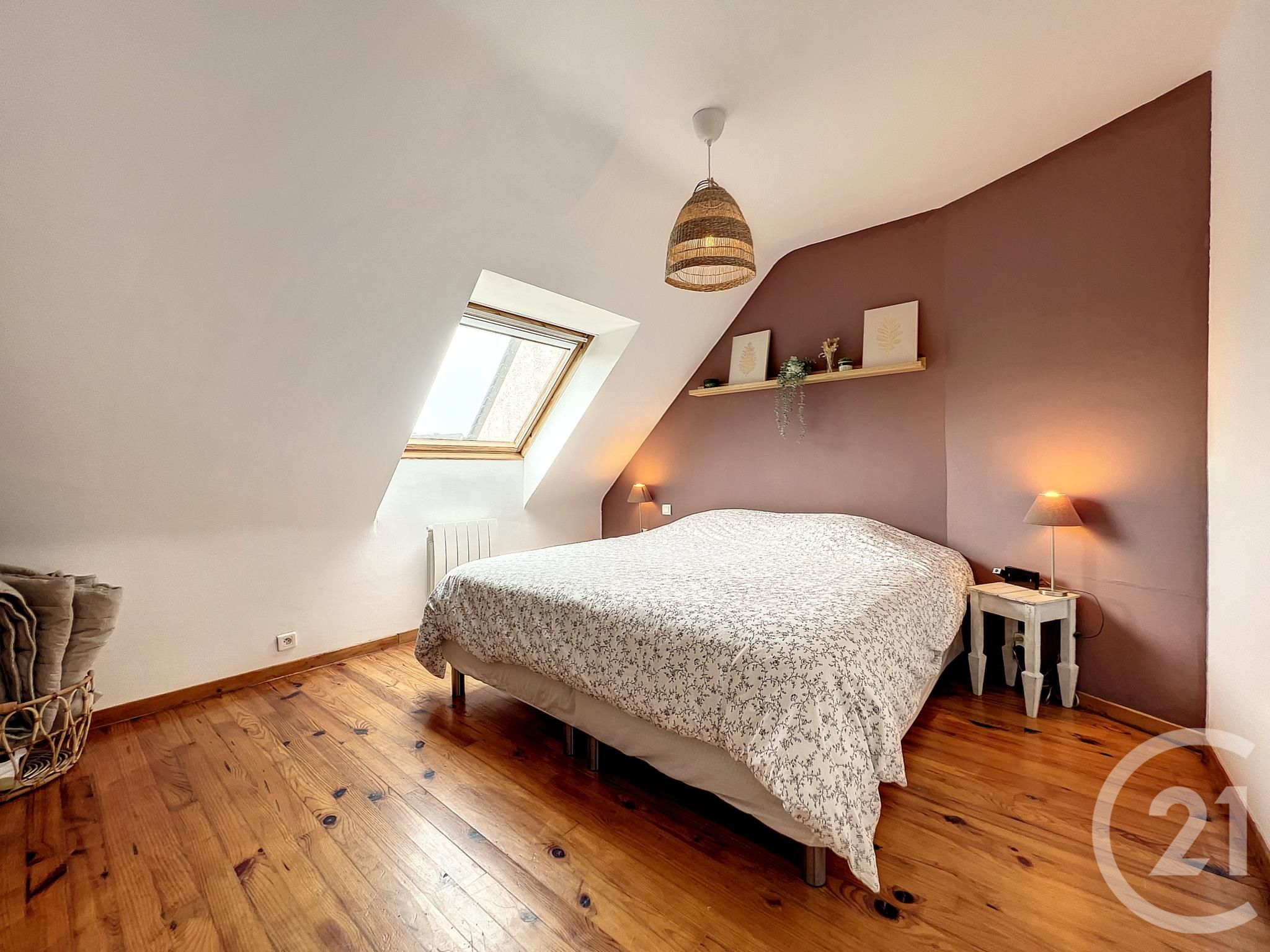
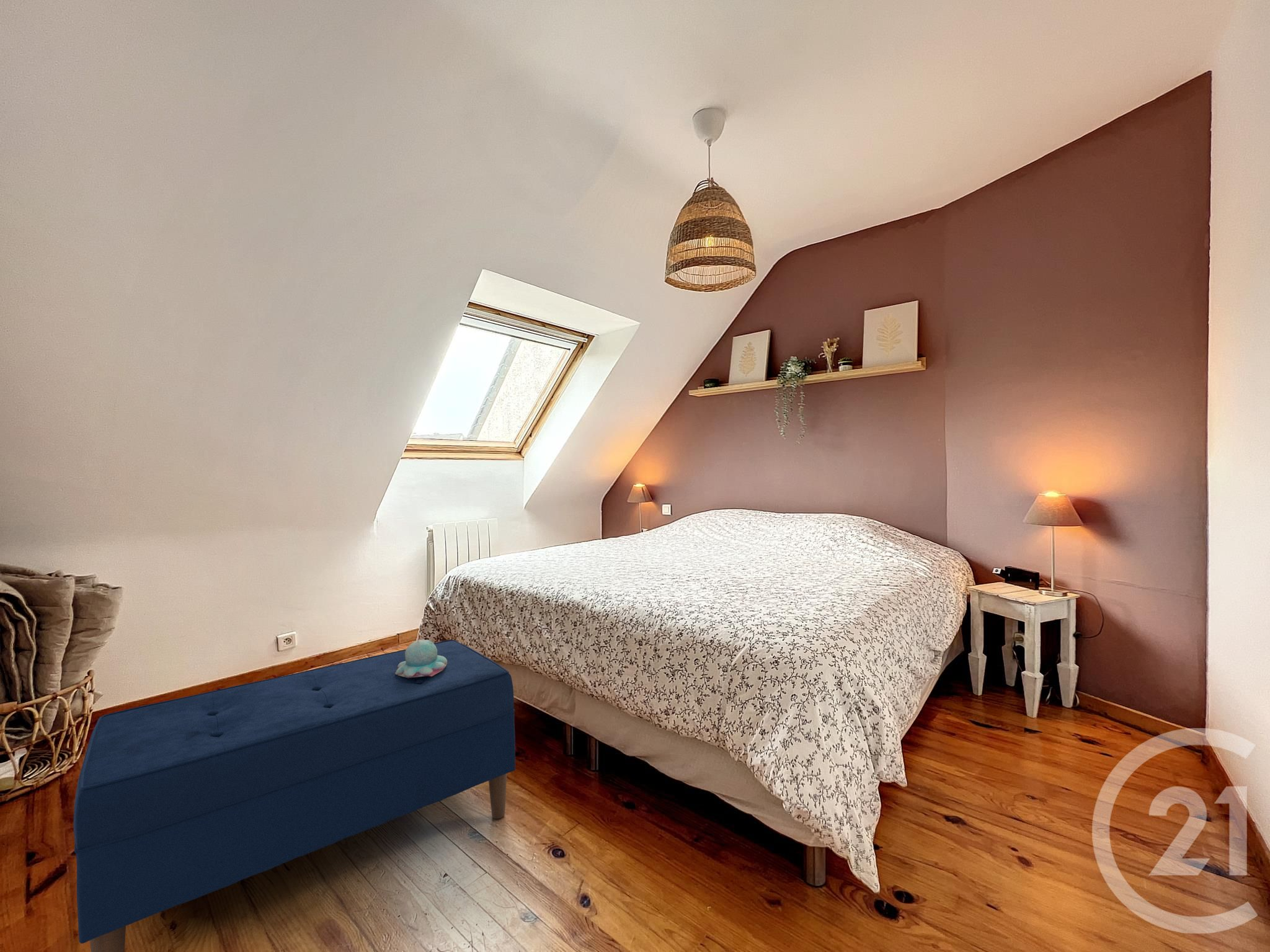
+ candle [396,639,447,678]
+ bench [73,639,516,952]
